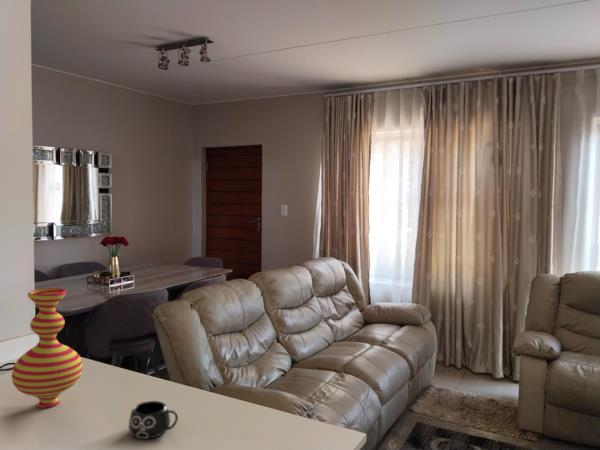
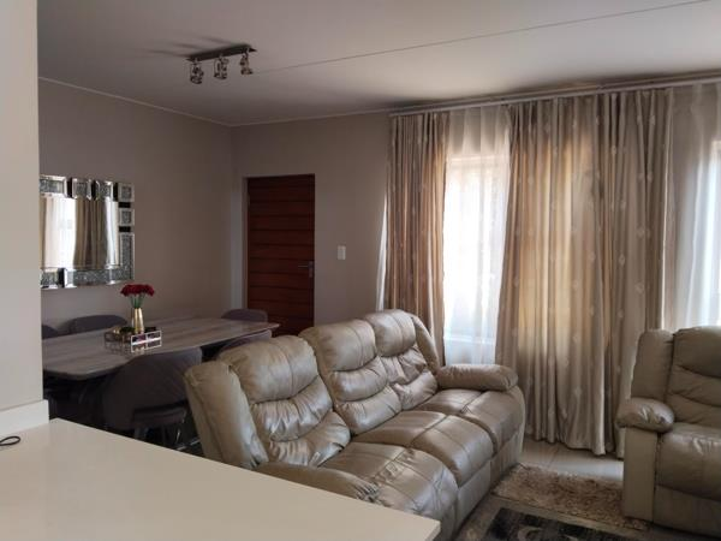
- mug [127,400,179,440]
- vase [11,287,83,408]
